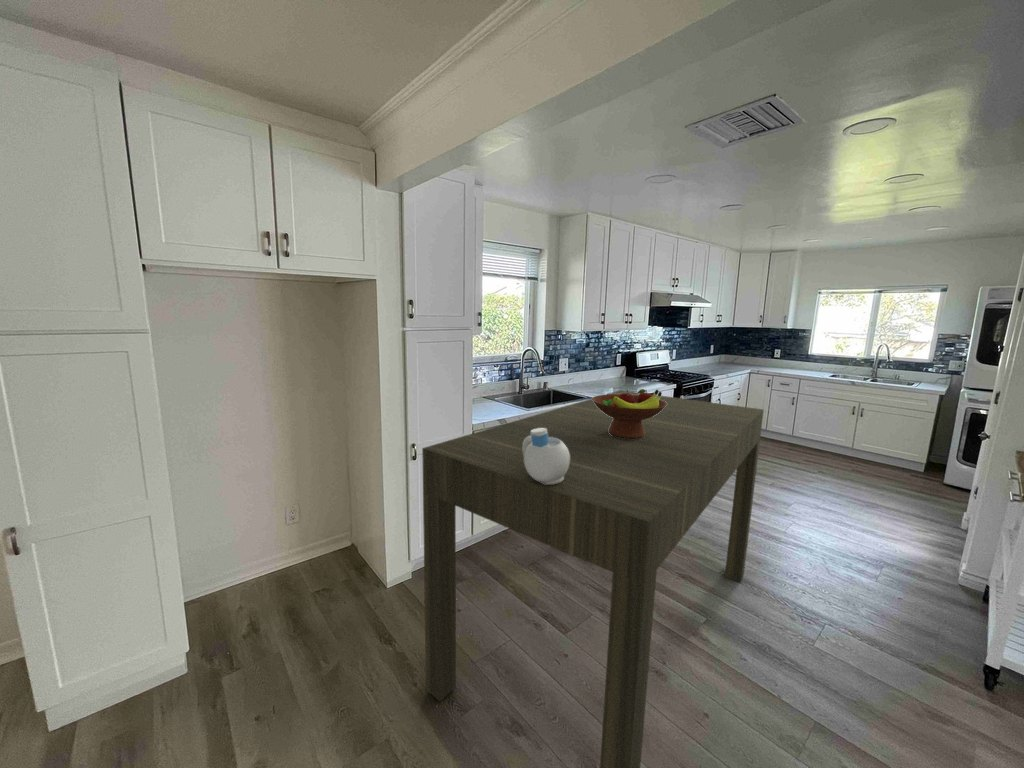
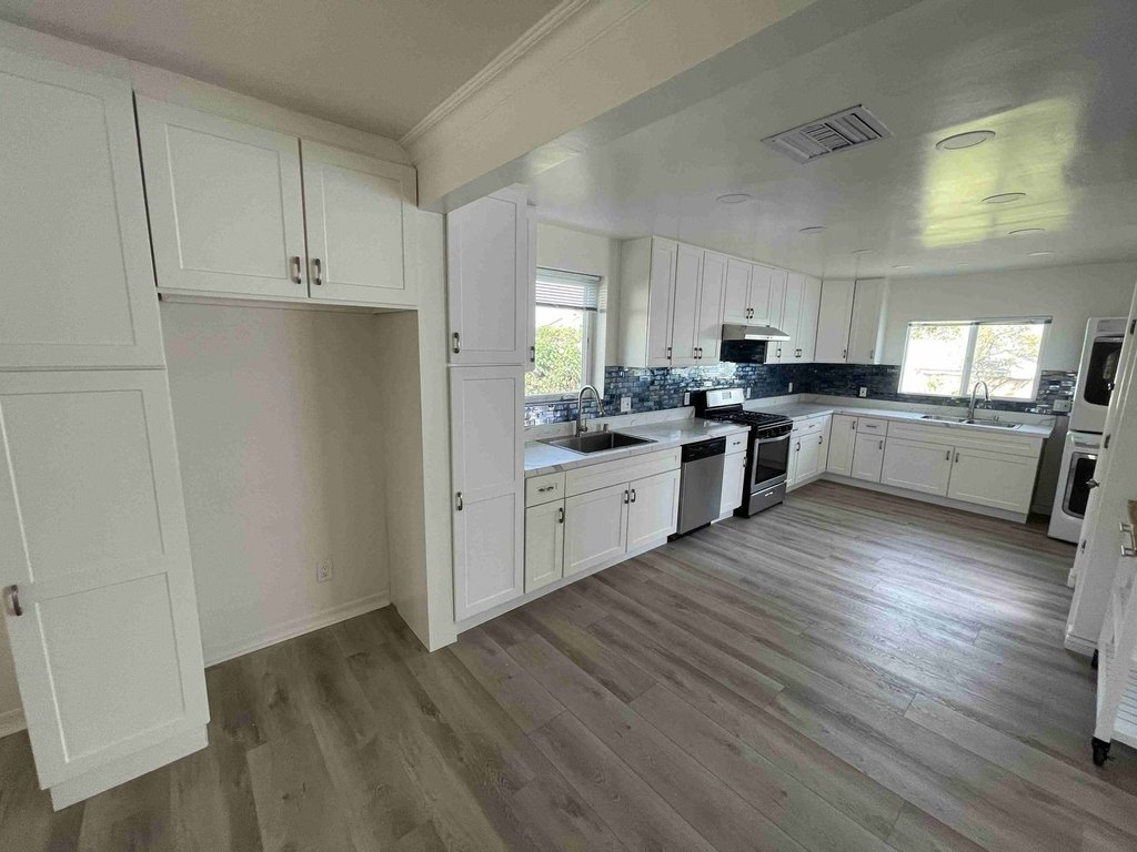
- dining table [421,389,765,768]
- fruit bowl [591,388,667,439]
- pitcher [523,428,570,484]
